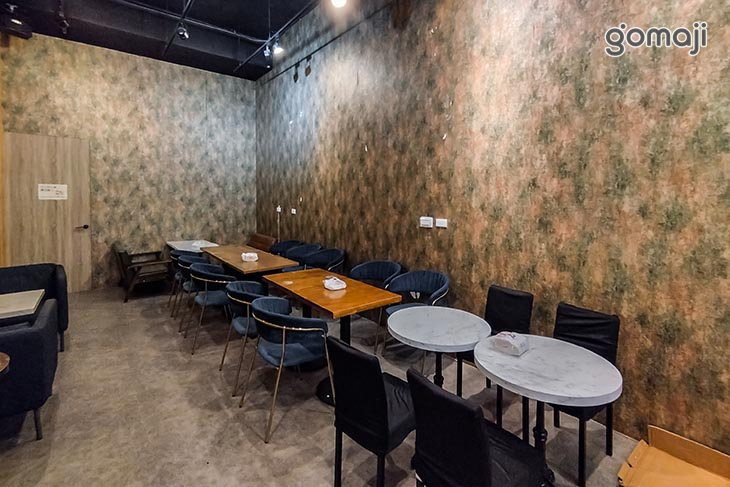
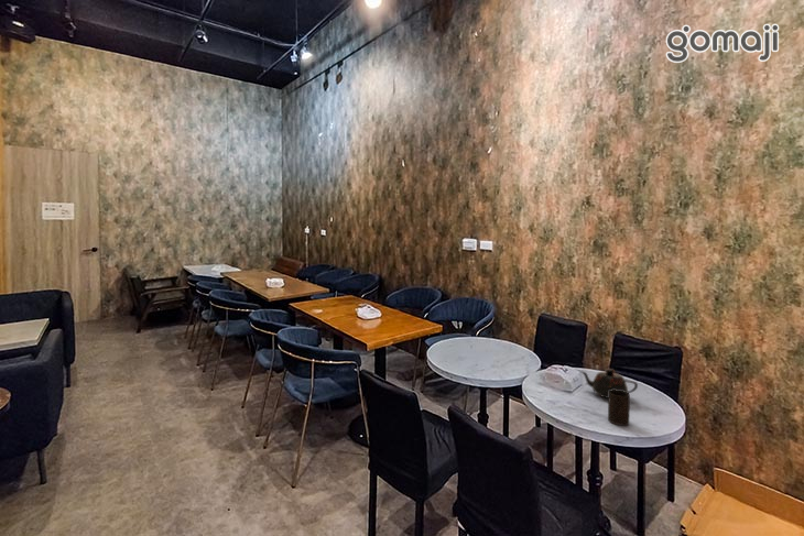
+ cup [607,390,631,426]
+ teapot [578,368,639,400]
